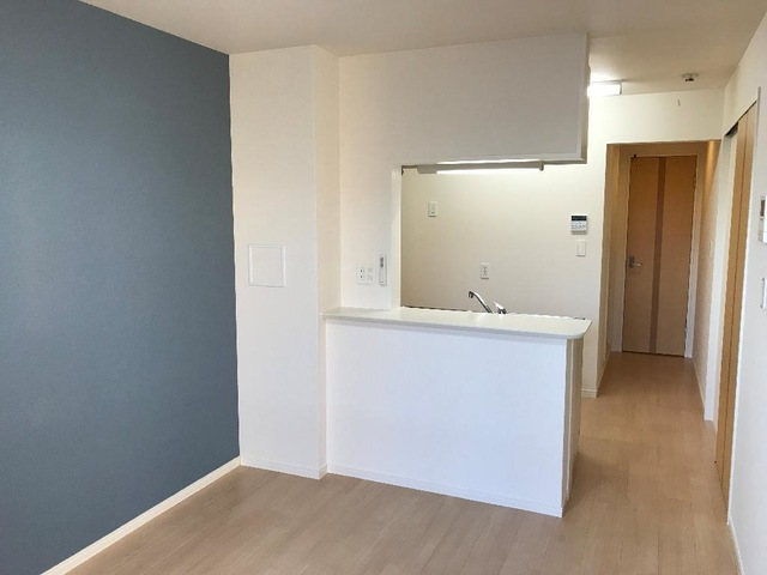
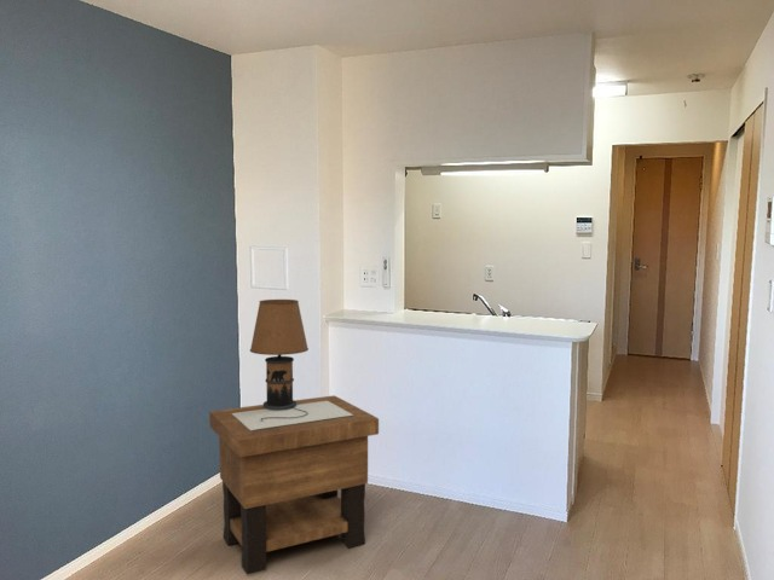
+ table lamp [249,298,310,420]
+ side table [208,394,380,575]
